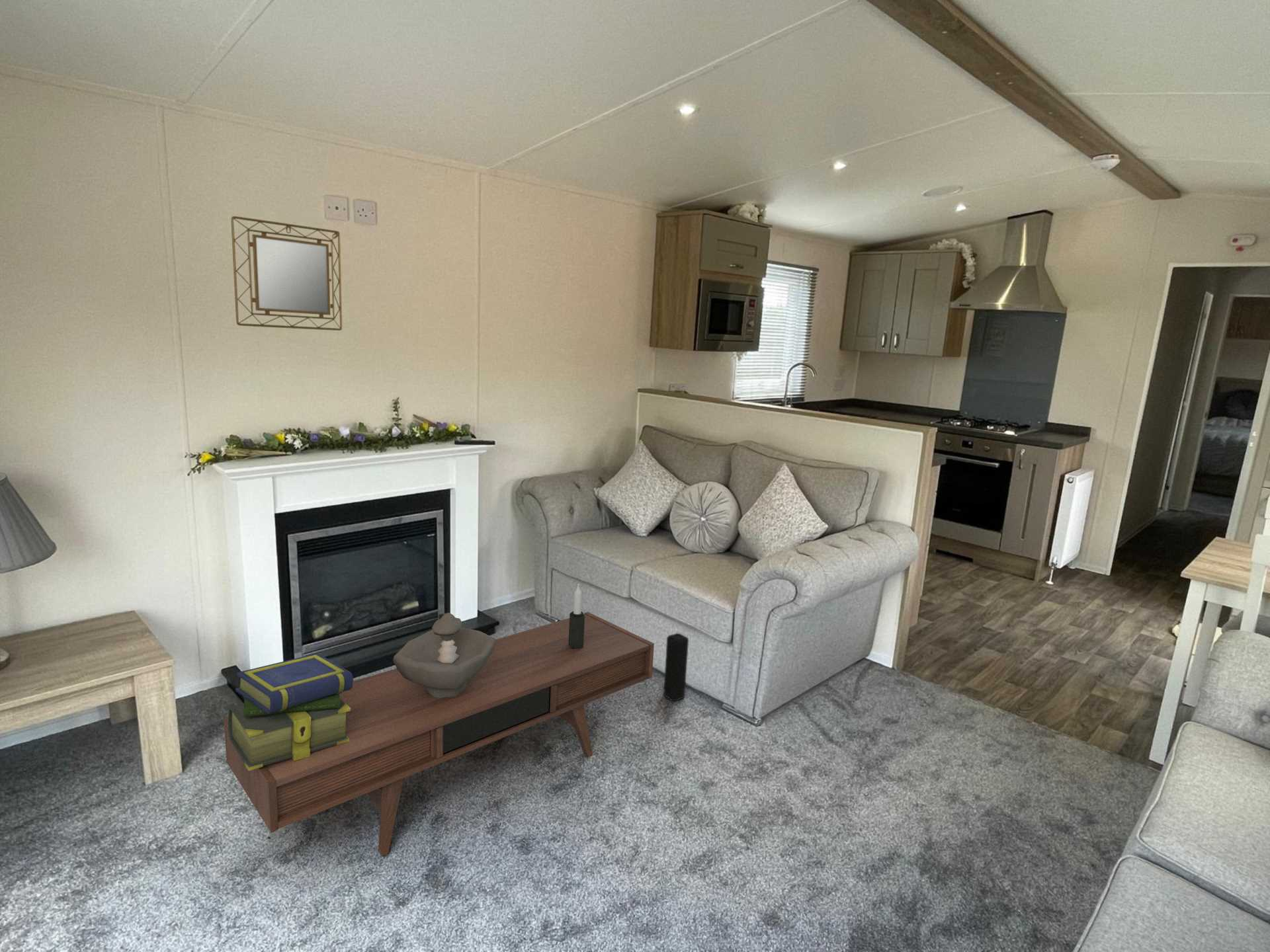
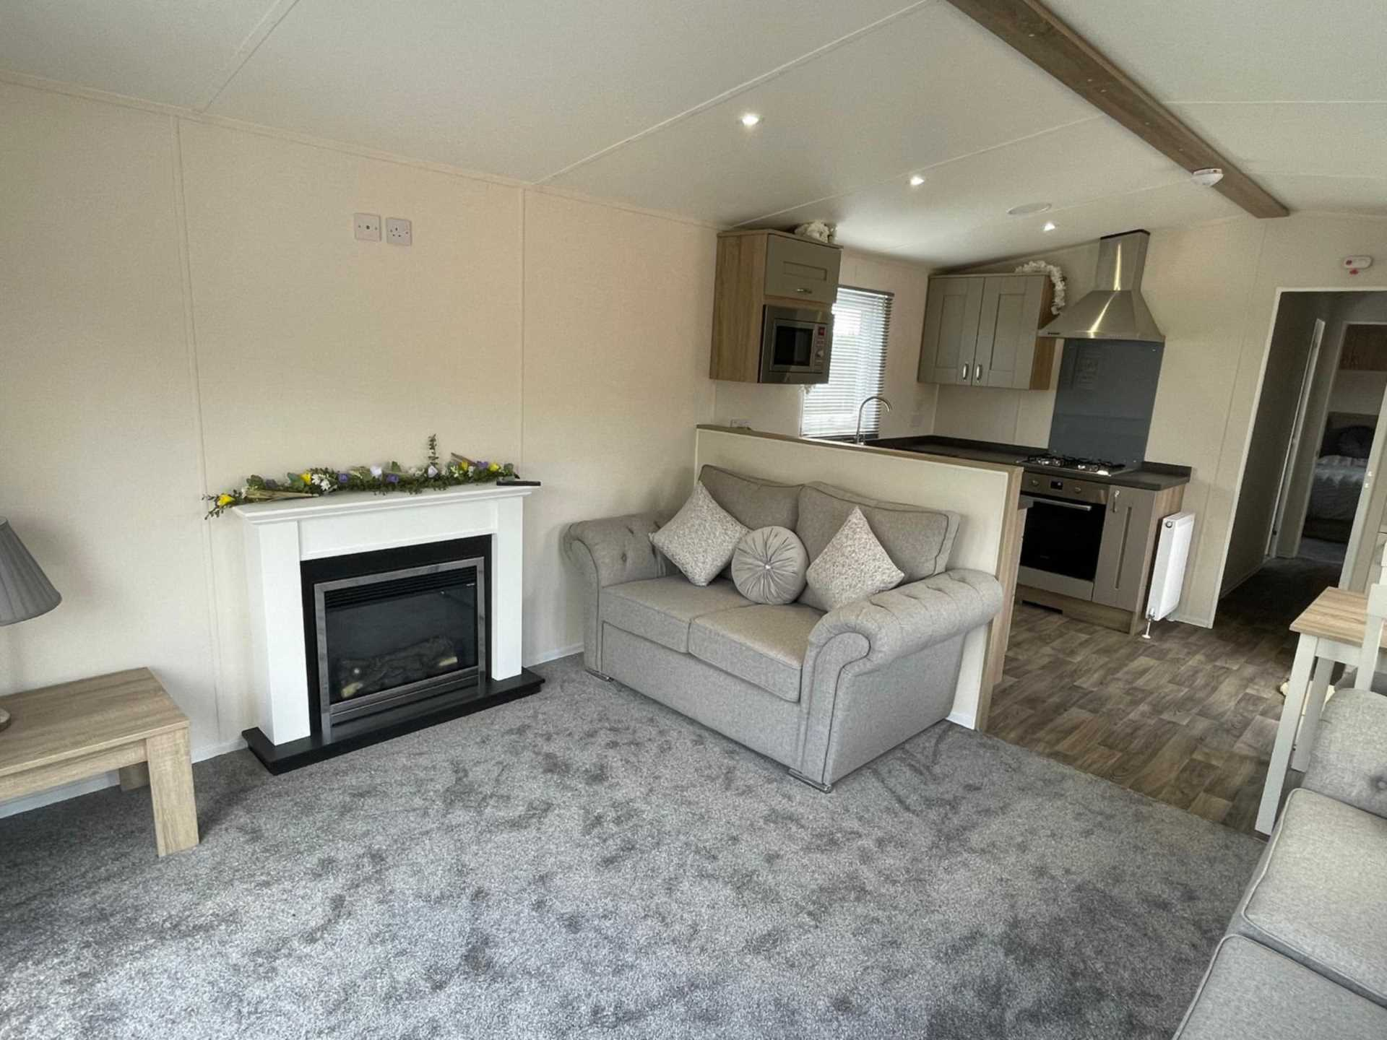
- home mirror [231,216,343,331]
- candle [568,583,585,649]
- coffee table [224,611,655,857]
- speaker [663,633,689,701]
- decorative bowl [392,612,496,697]
- stack of books [228,653,354,771]
